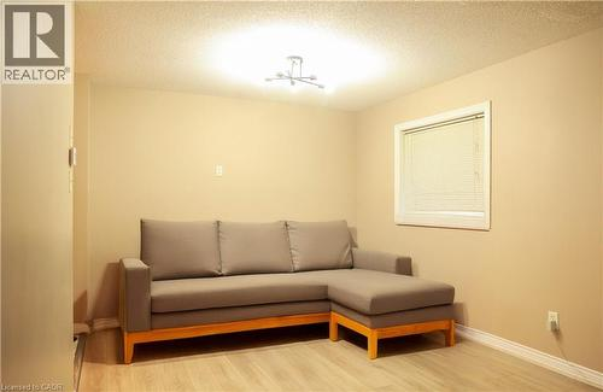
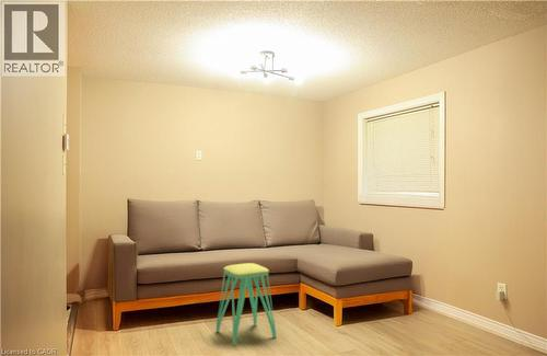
+ stool [216,262,277,347]
